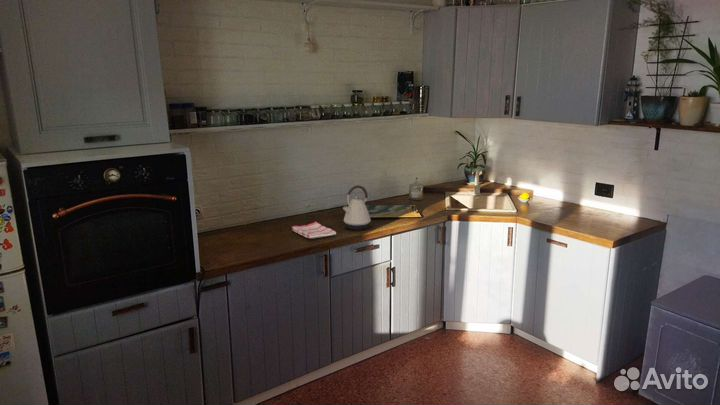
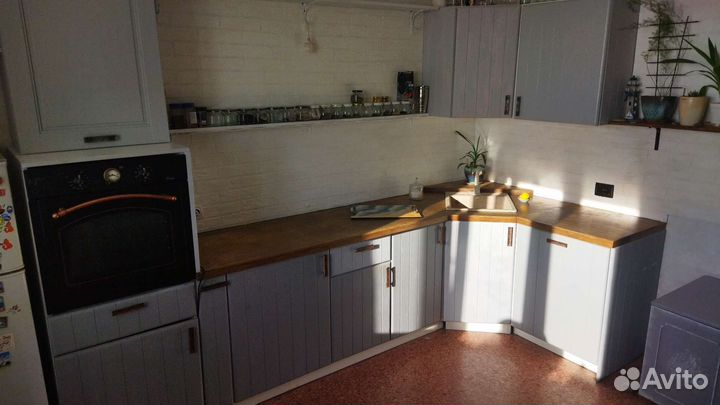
- dish towel [291,221,337,240]
- kettle [342,184,372,231]
